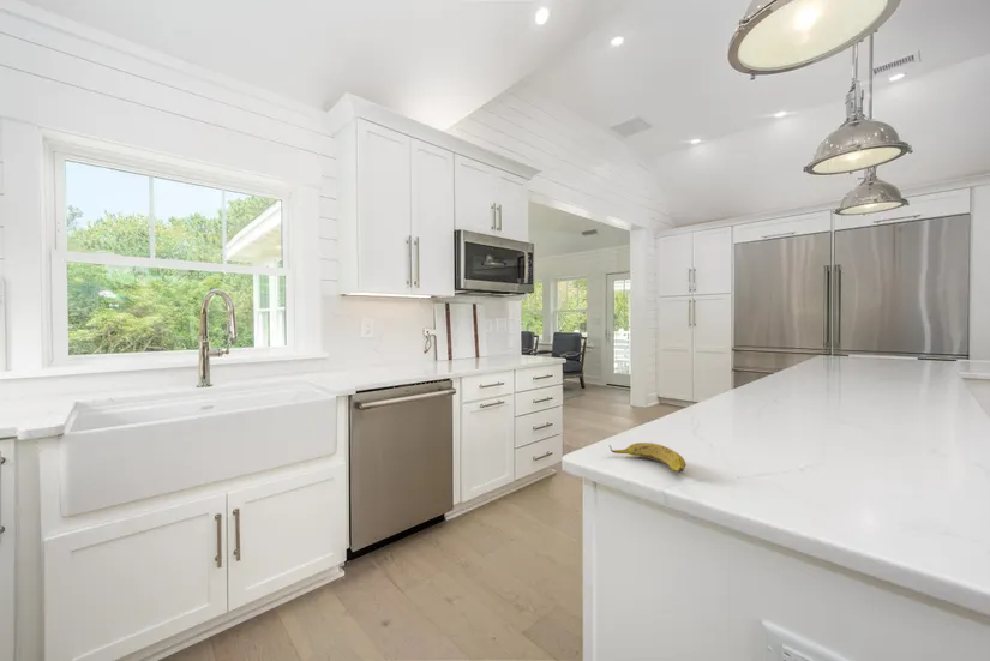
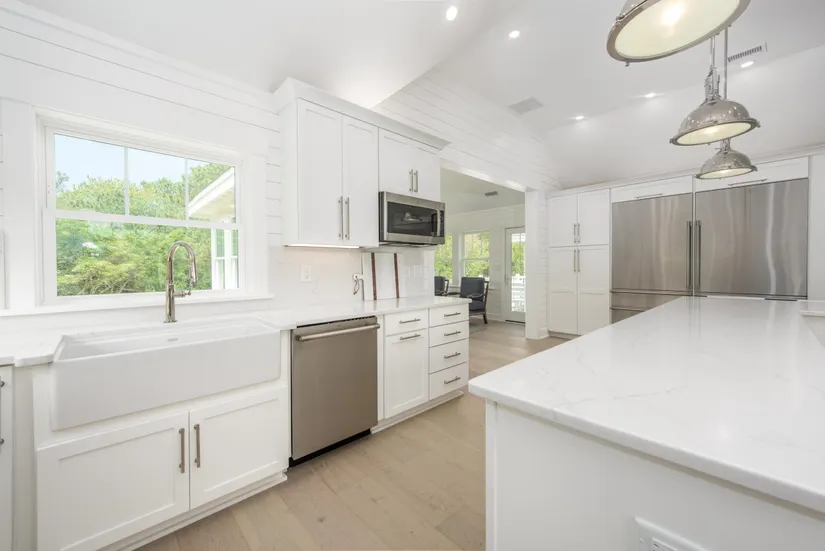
- banana [608,441,688,474]
